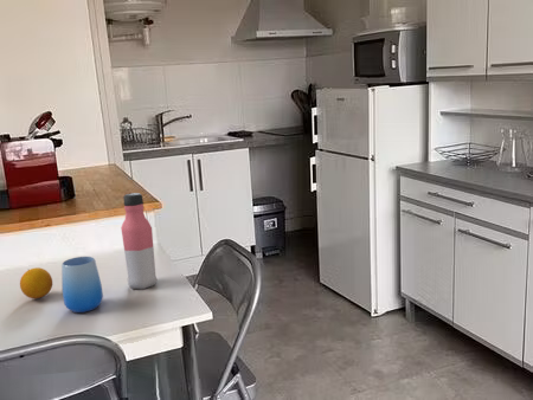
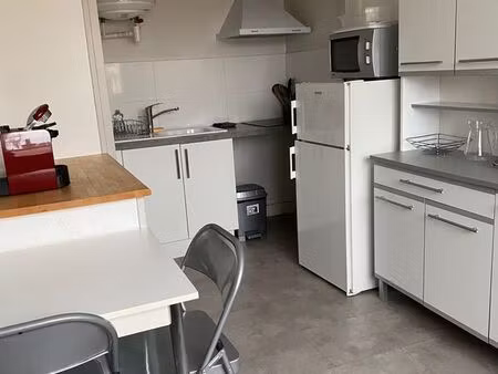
- fruit [19,266,53,299]
- cup [60,256,104,314]
- water bottle [120,192,158,290]
